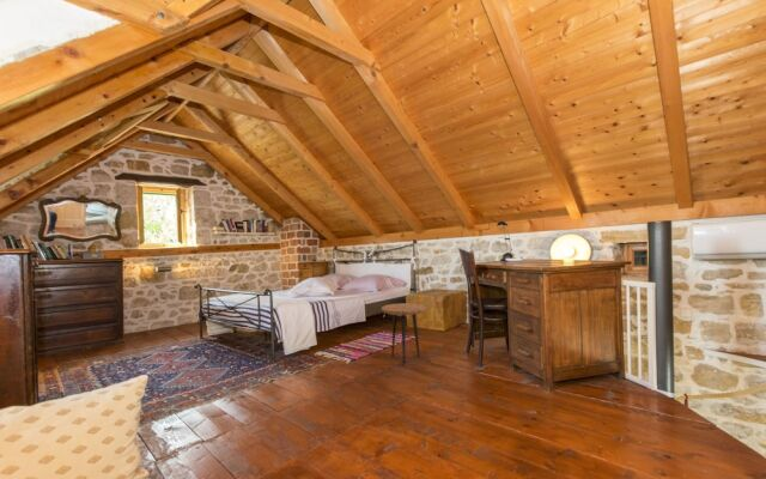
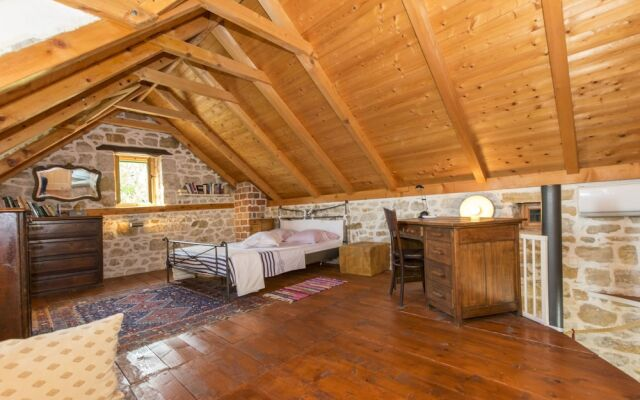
- side table [381,302,427,366]
